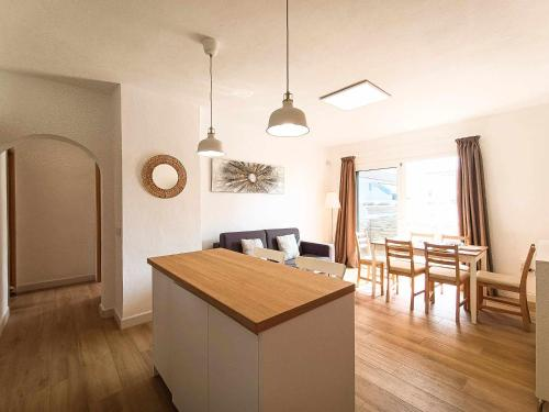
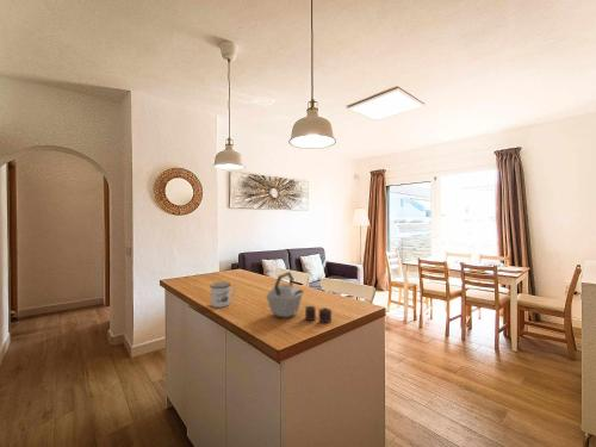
+ mug [209,281,237,309]
+ kettle [266,271,333,324]
